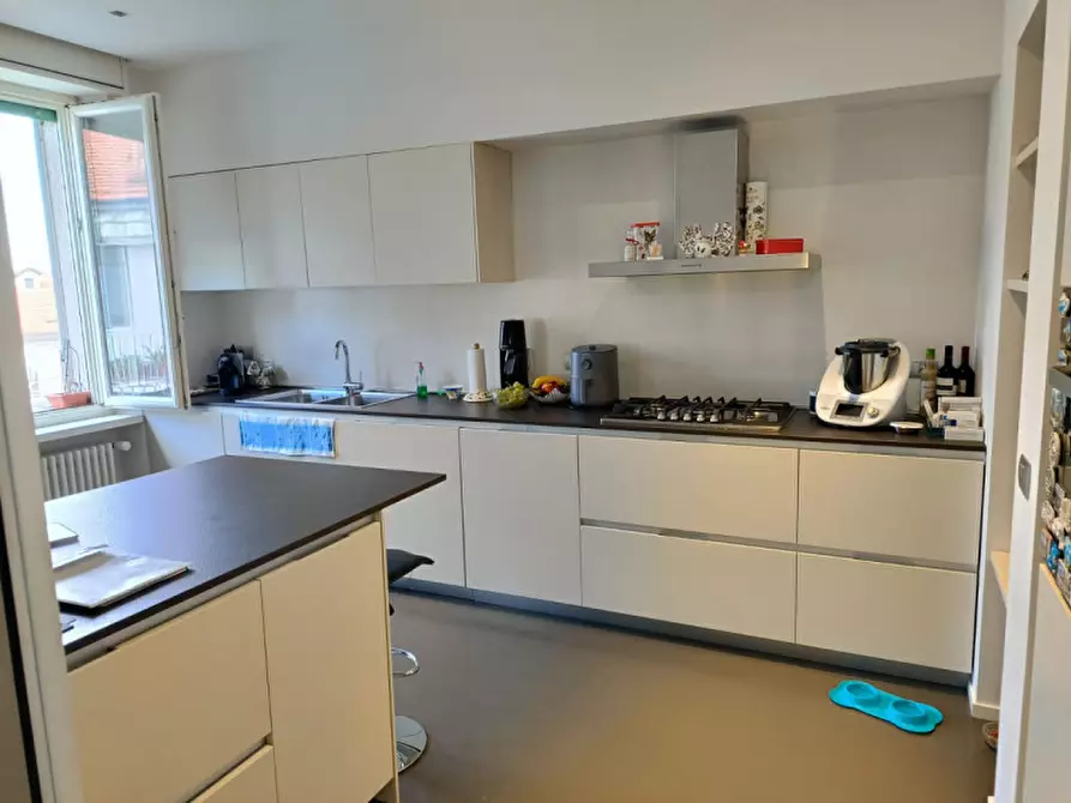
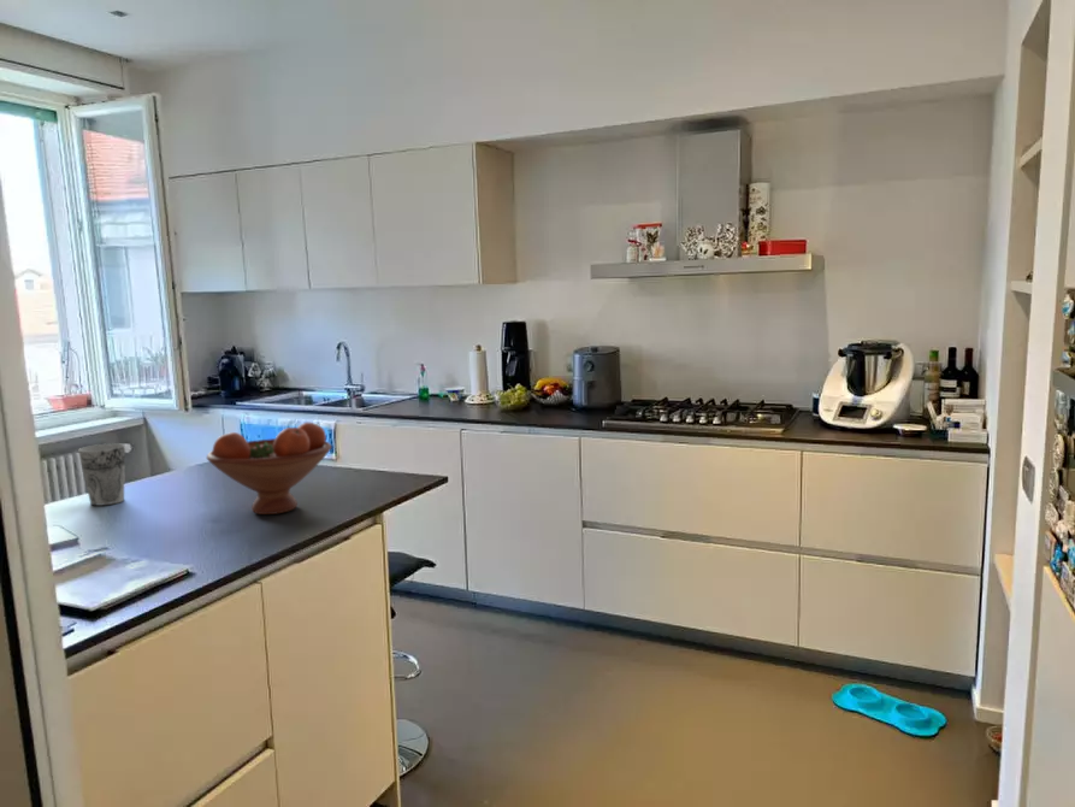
+ fruit bowl [206,422,332,516]
+ cup [77,442,126,507]
